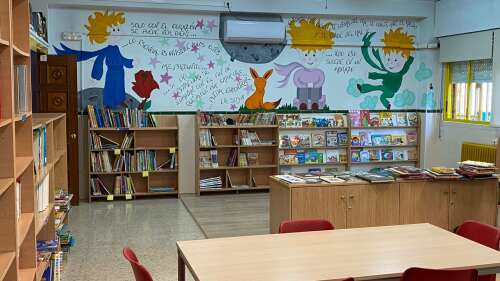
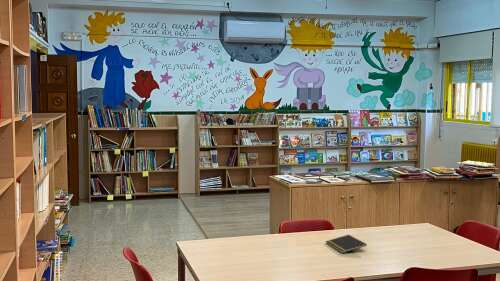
+ notepad [325,234,368,254]
